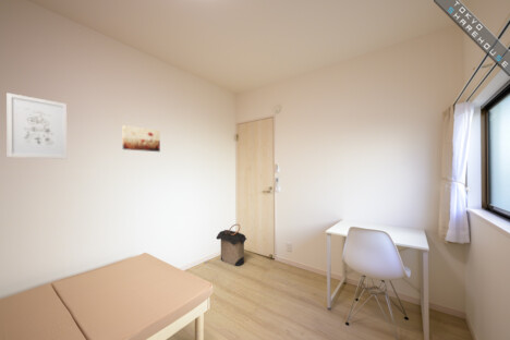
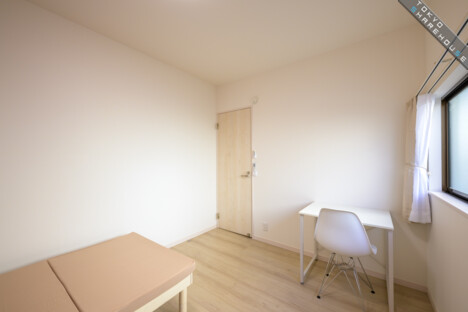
- laundry hamper [216,223,247,267]
- wall art [5,92,68,160]
- wall art [122,124,161,153]
